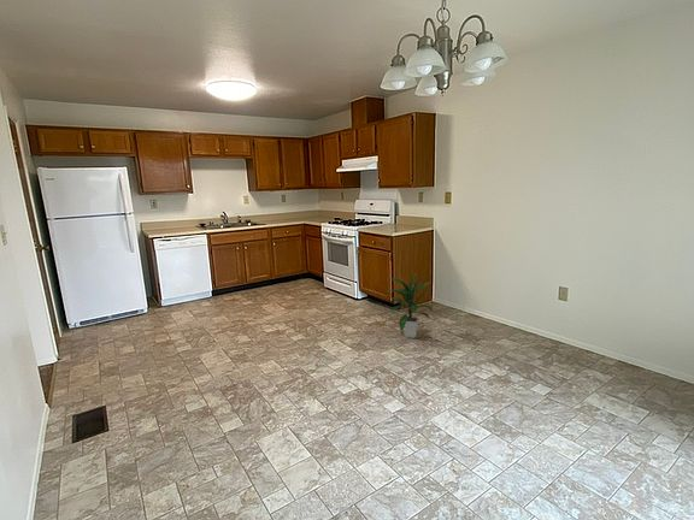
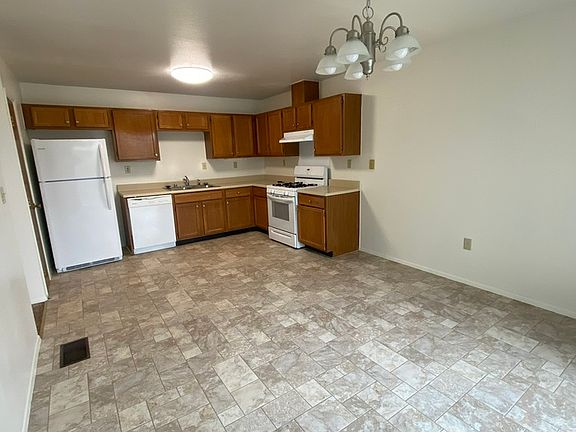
- indoor plant [384,272,434,339]
